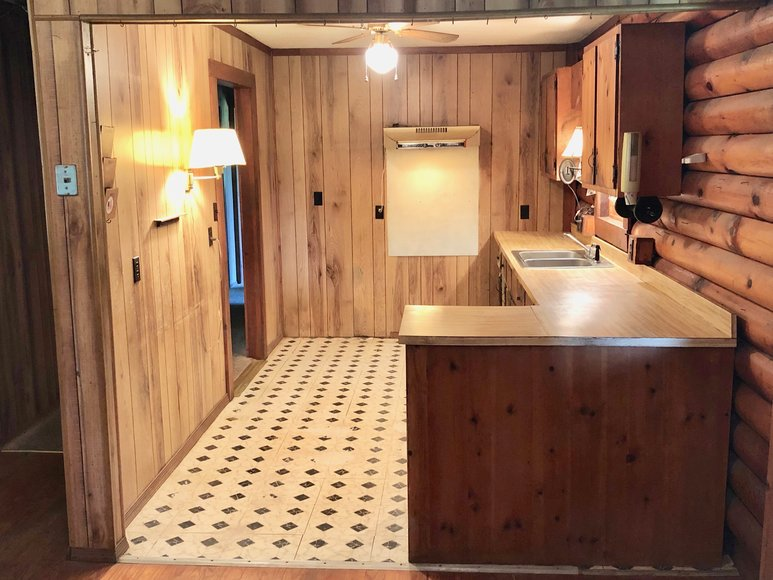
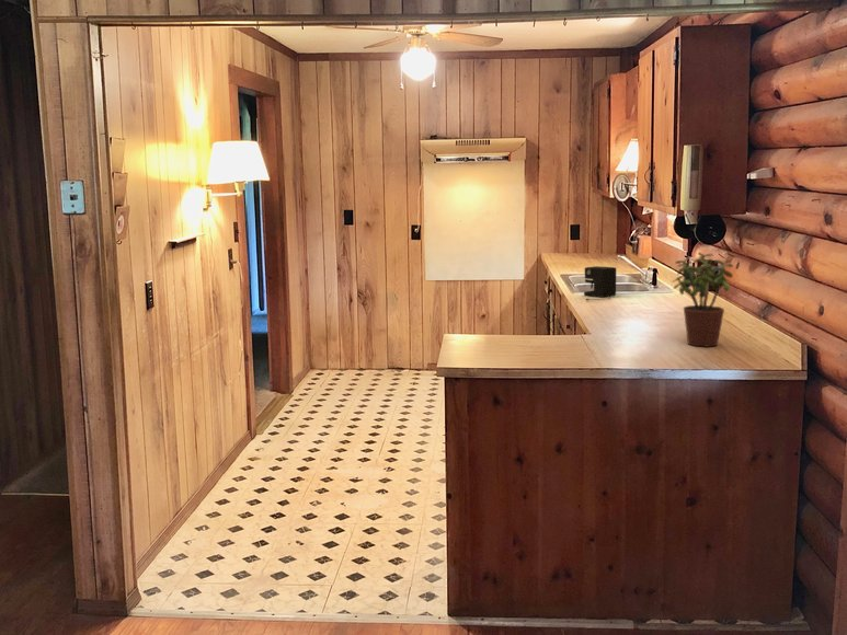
+ potted plant [672,252,734,348]
+ coffee maker [583,265,617,302]
